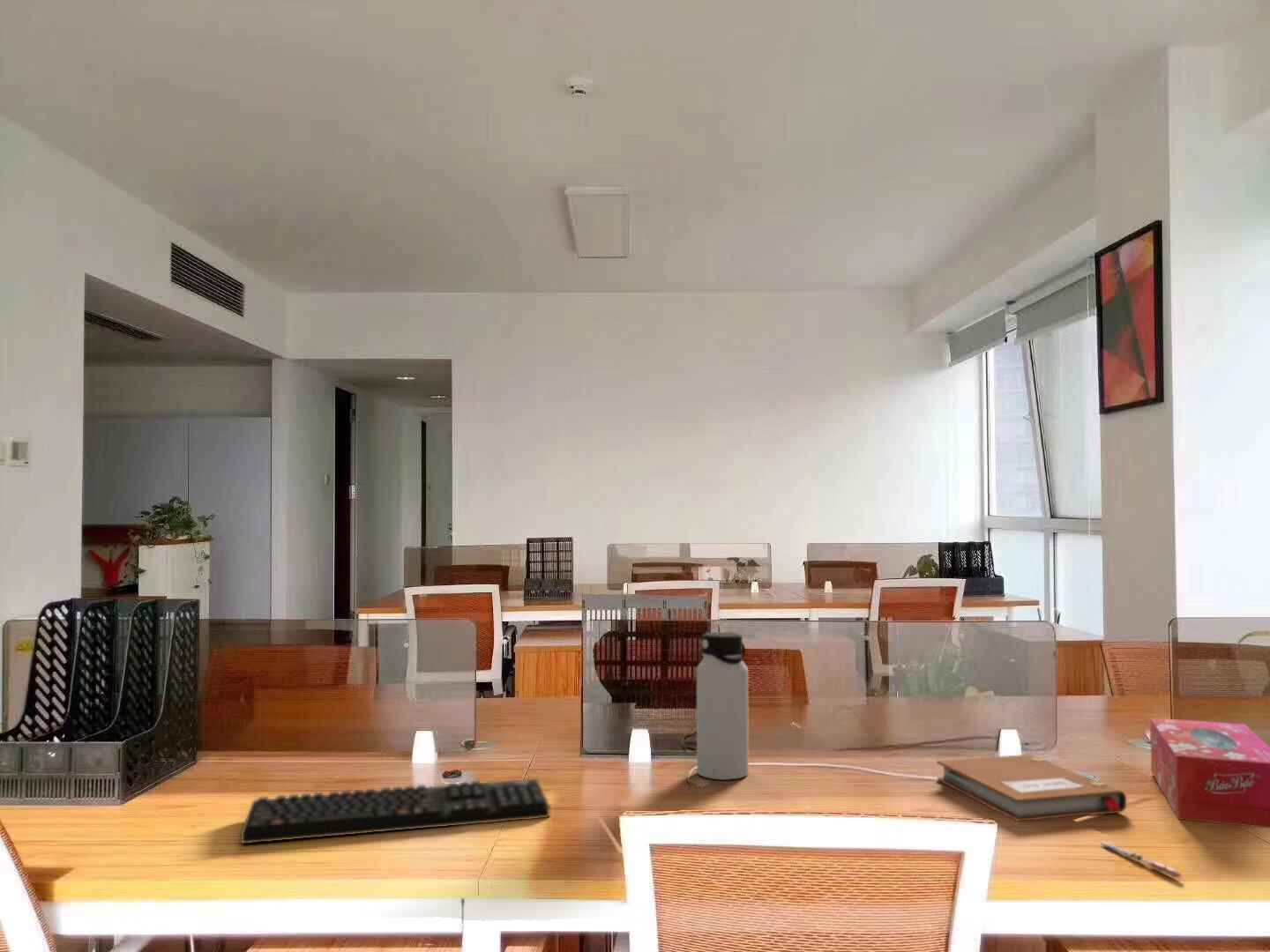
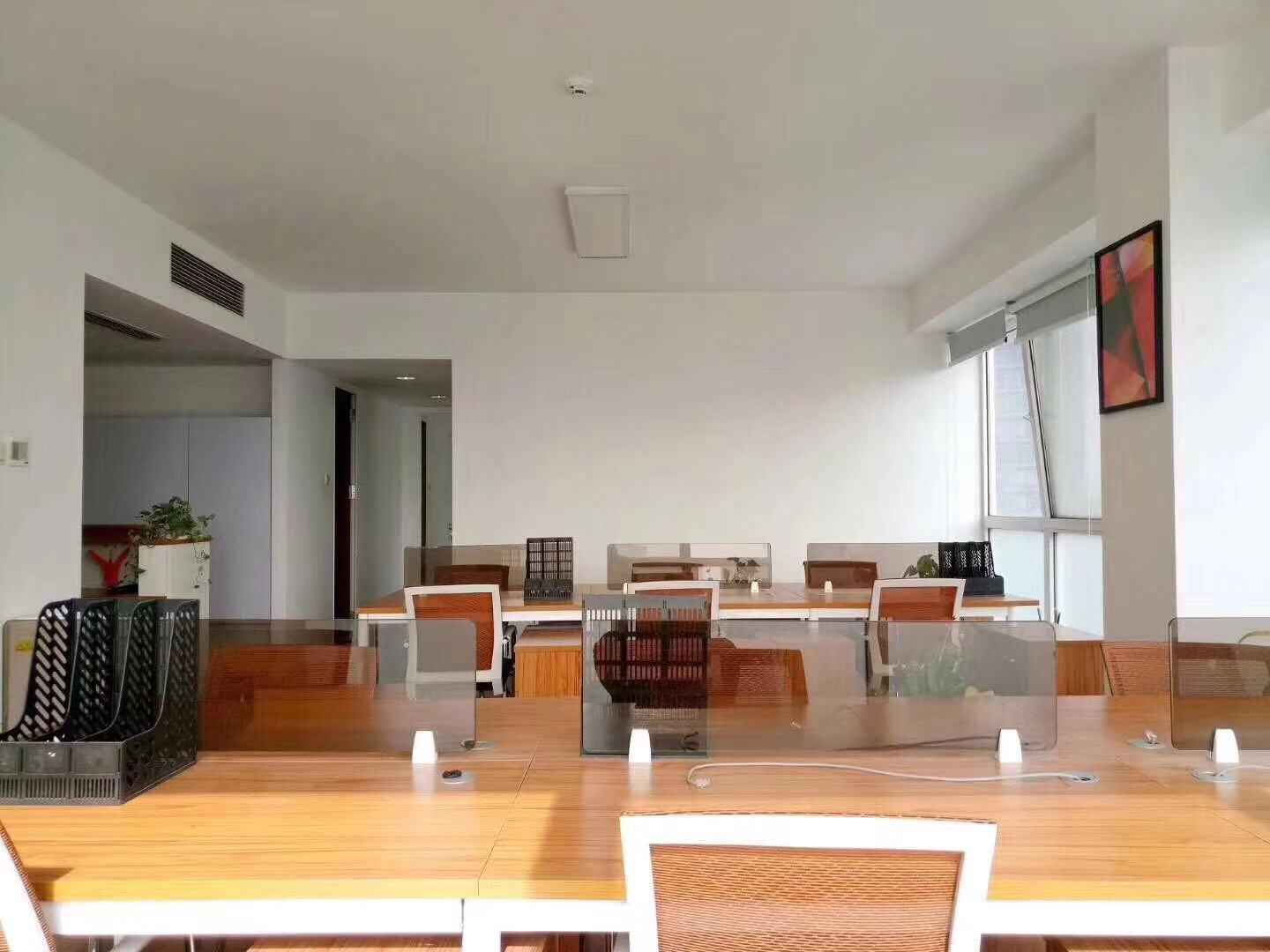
- notebook [936,754,1127,822]
- keyboard [240,778,550,844]
- tissue box [1149,717,1270,829]
- water bottle [696,631,750,780]
- pen [1101,841,1182,878]
